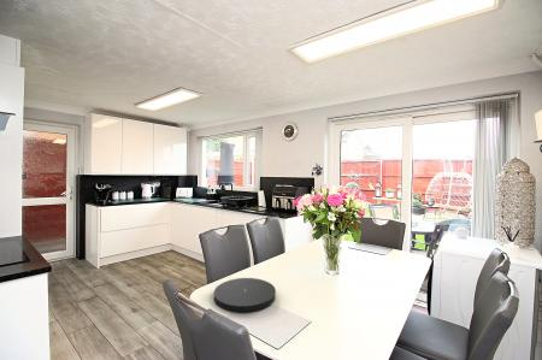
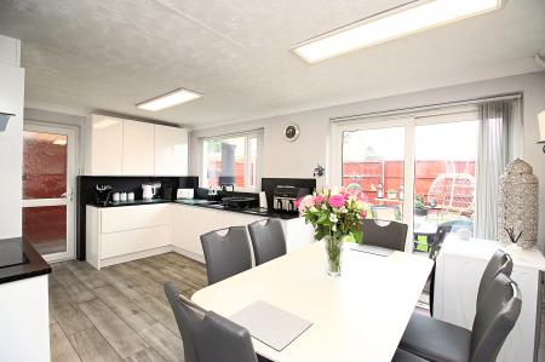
- plate [213,277,277,314]
